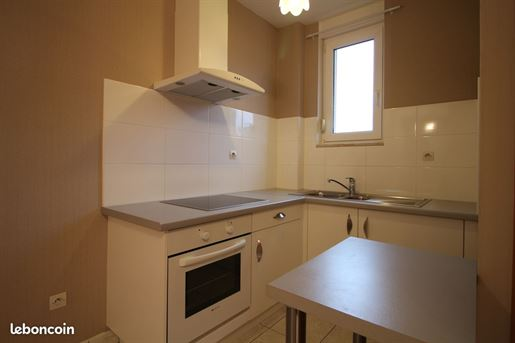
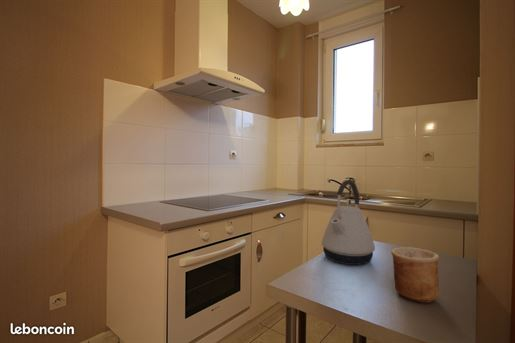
+ cup [390,246,440,304]
+ kettle [321,179,376,266]
